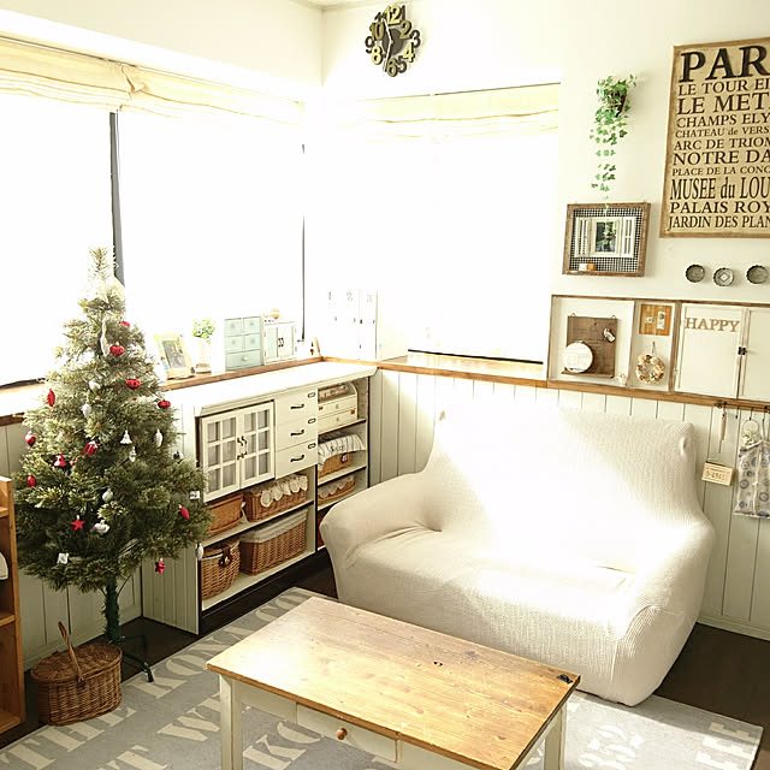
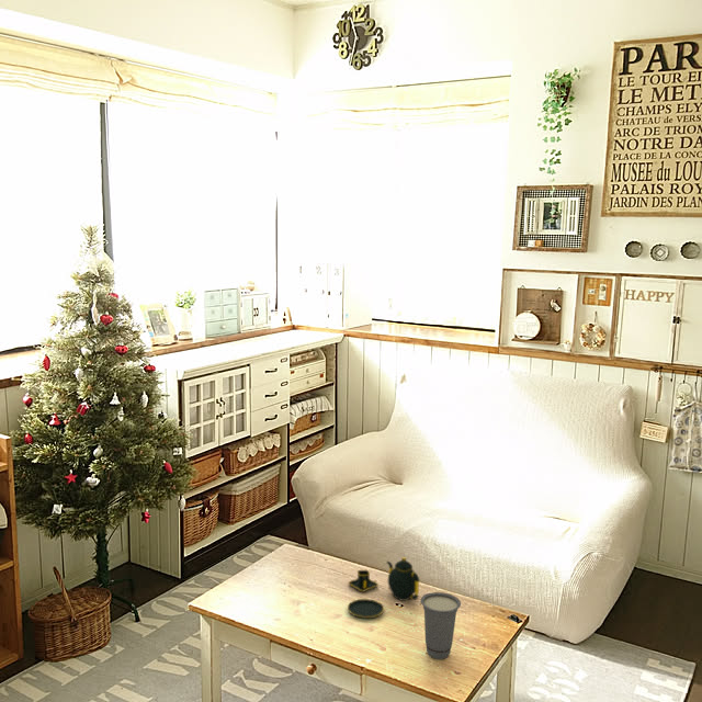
+ teapot [347,556,420,620]
+ cup [419,591,462,660]
